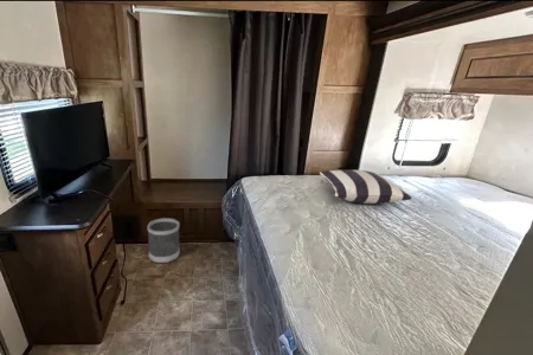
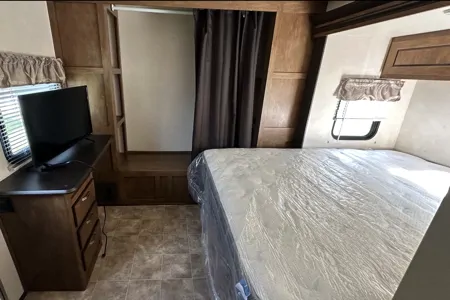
- wastebasket [146,217,181,264]
- pillow [319,169,412,205]
